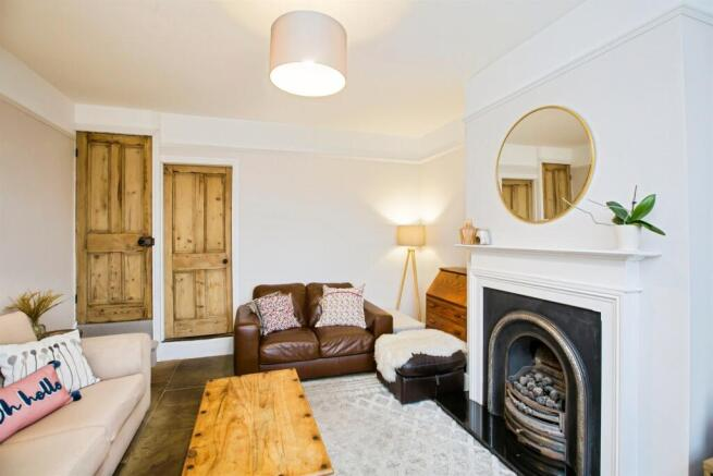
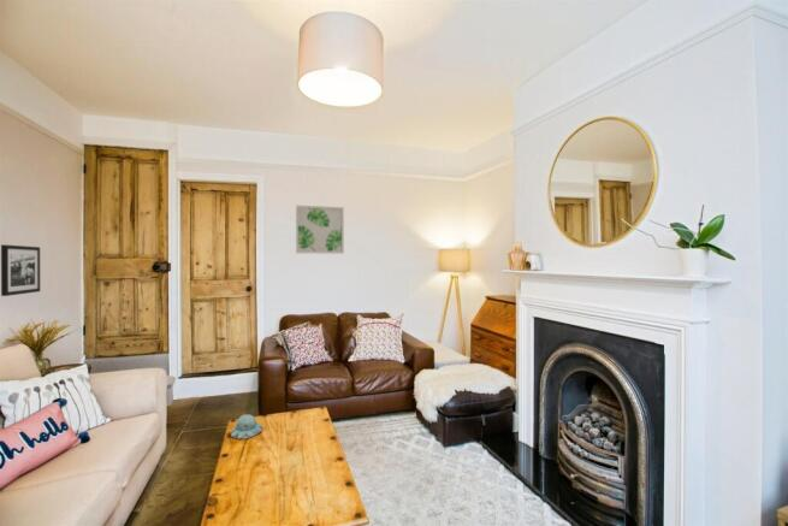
+ wall art [295,205,345,255]
+ candle [230,413,263,441]
+ picture frame [0,243,41,297]
